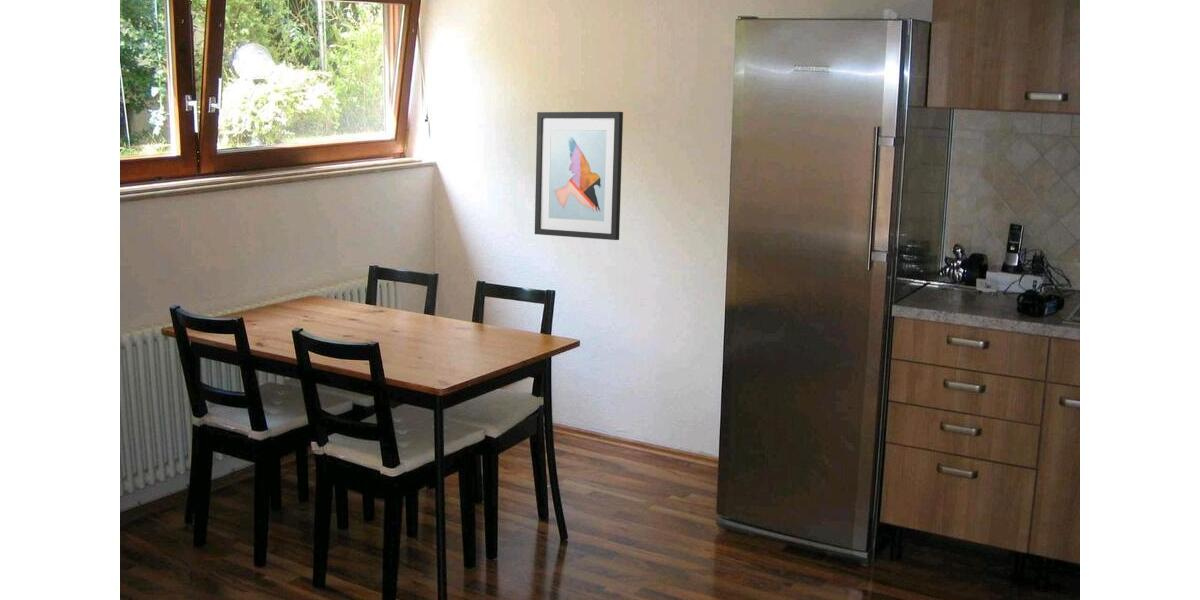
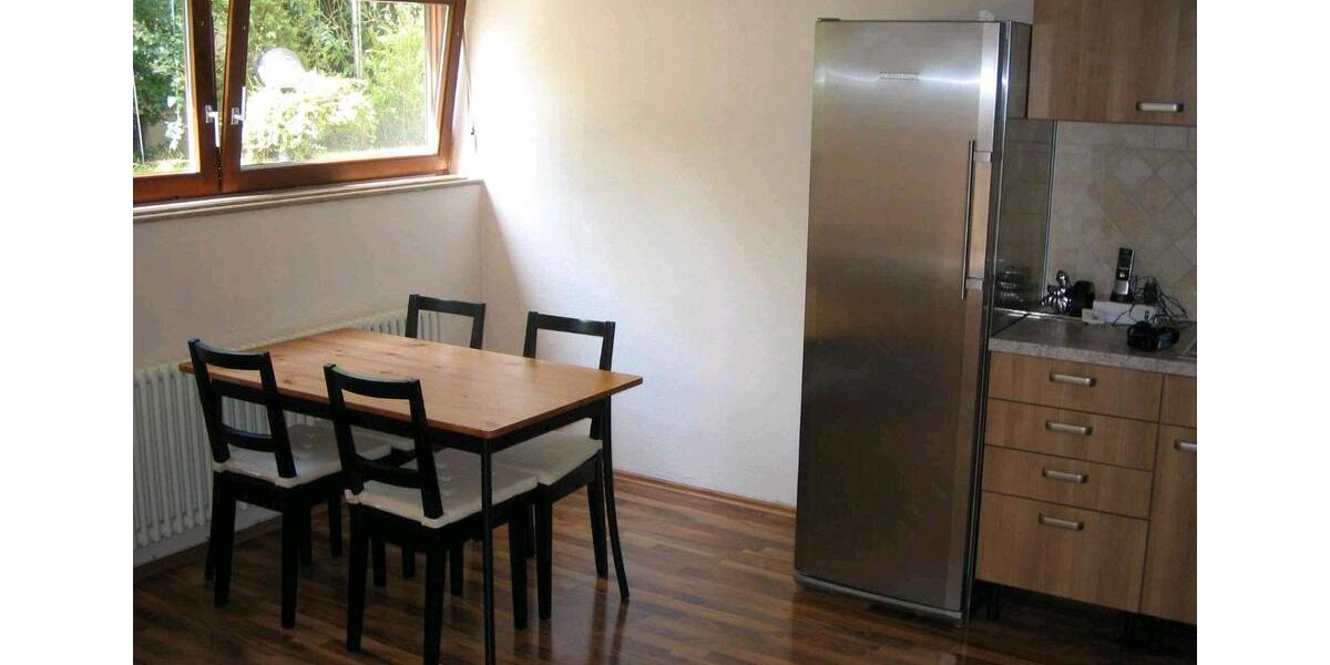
- wall art [534,111,624,241]
